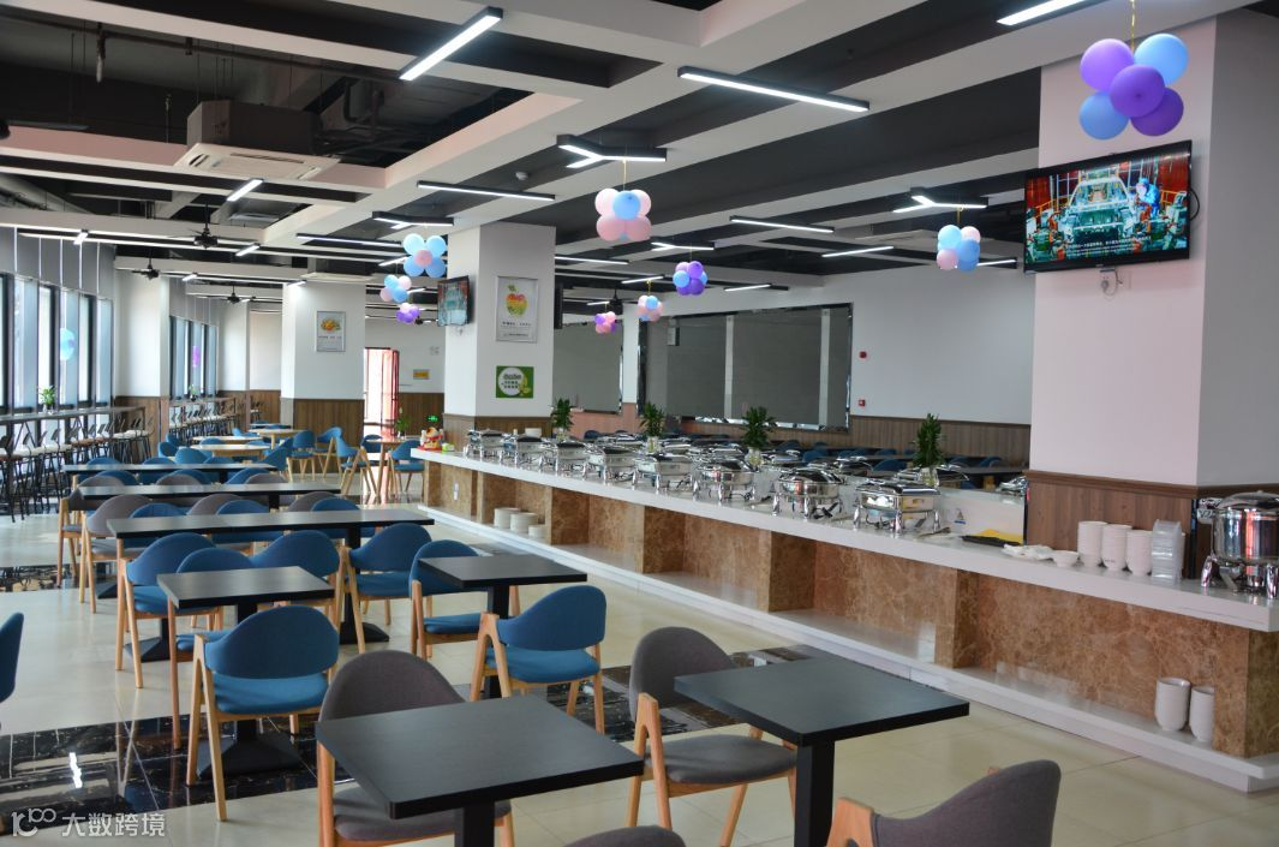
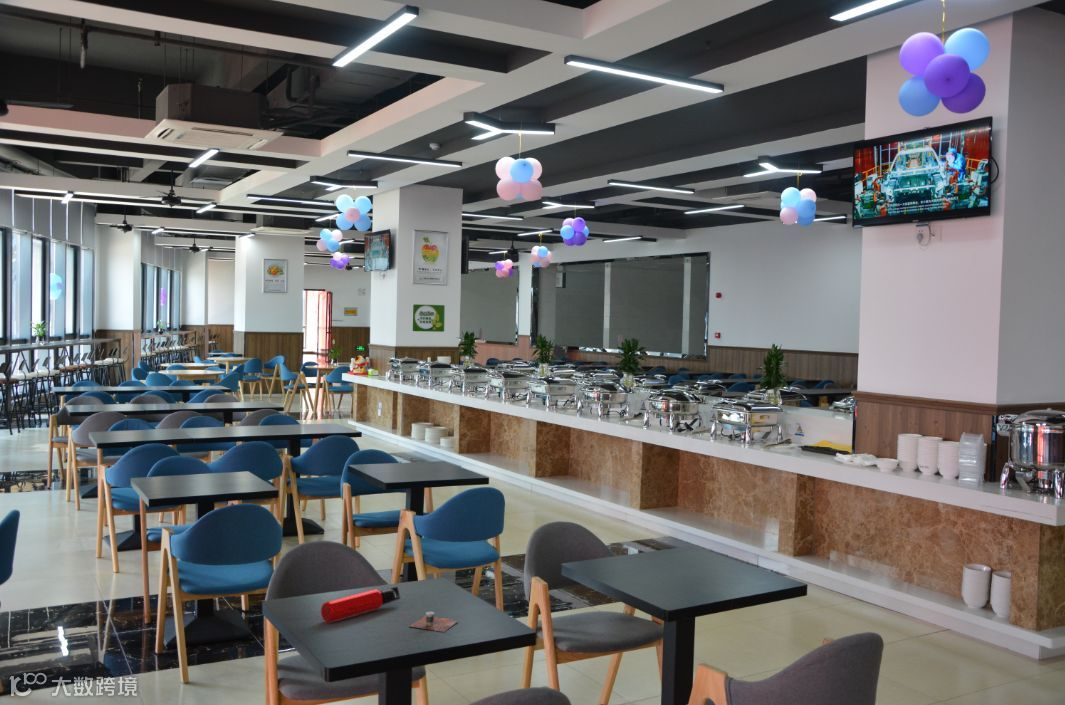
+ water bottle [320,586,401,624]
+ cup [409,610,460,633]
